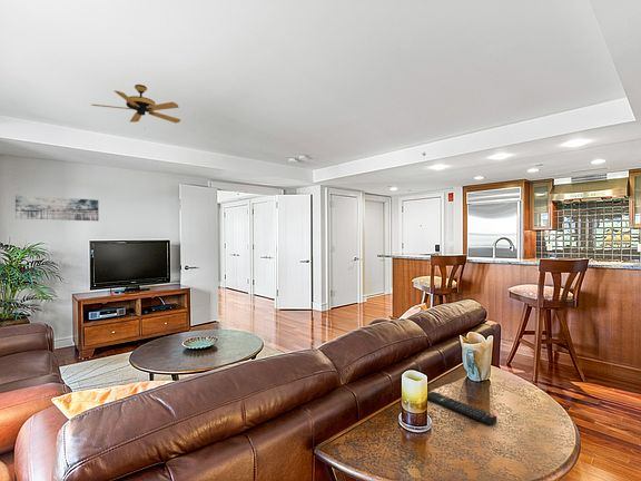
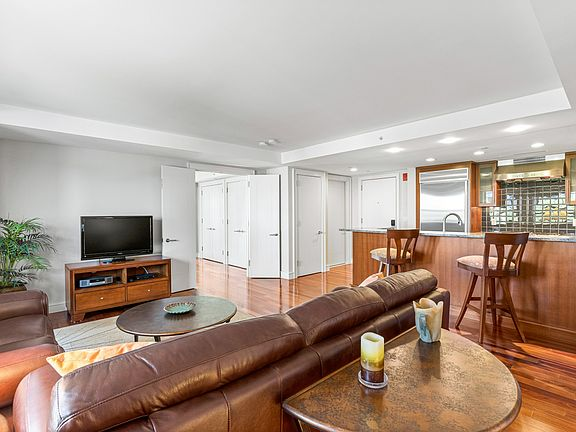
- remote control [426,391,497,426]
- wall art [14,194,100,222]
- ceiling fan [91,84,181,130]
